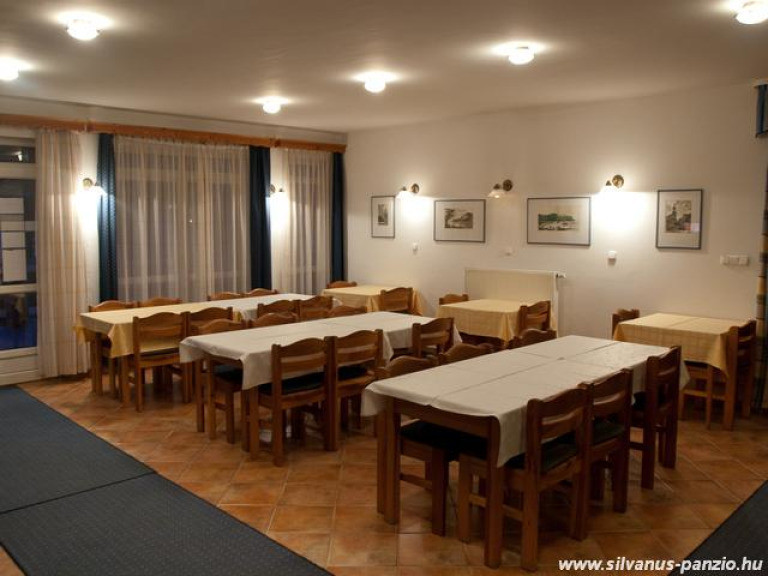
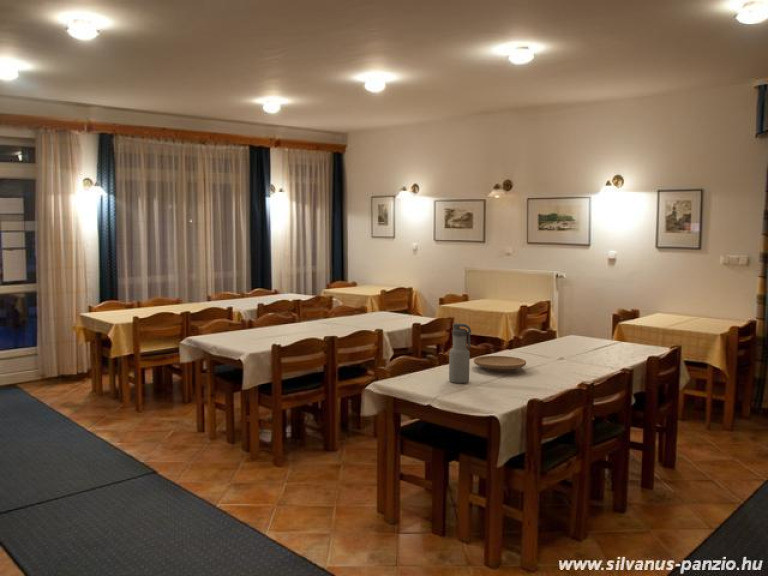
+ plate [473,355,527,373]
+ water bottle [448,322,472,384]
